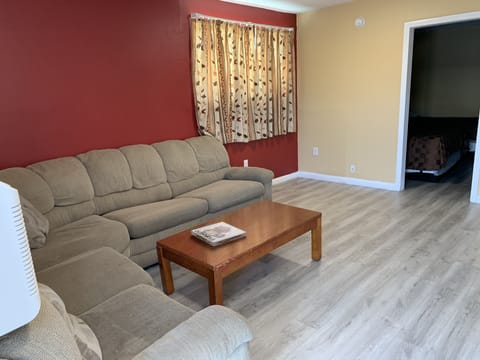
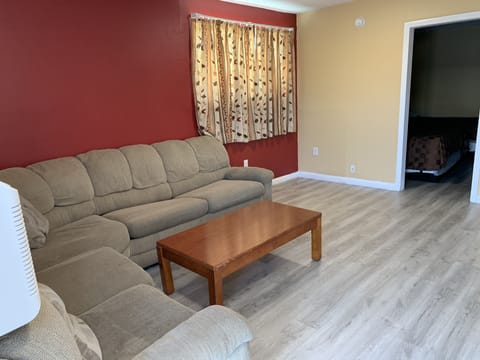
- board game [190,221,247,247]
